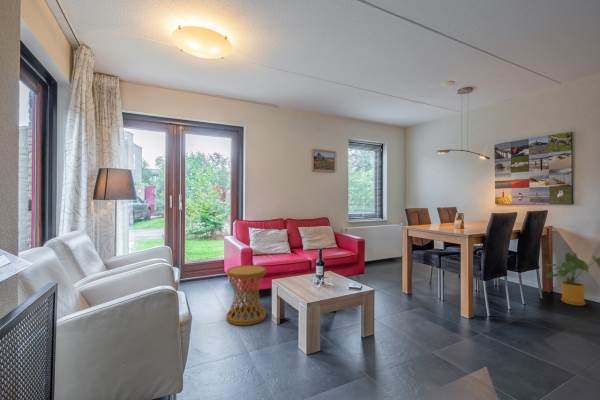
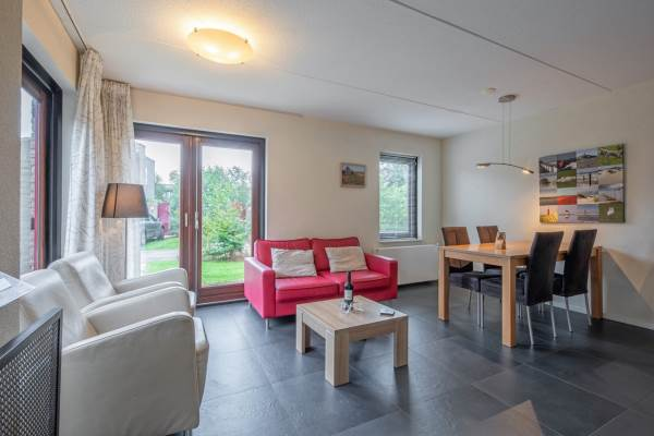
- house plant [545,252,600,307]
- side table [225,264,267,326]
